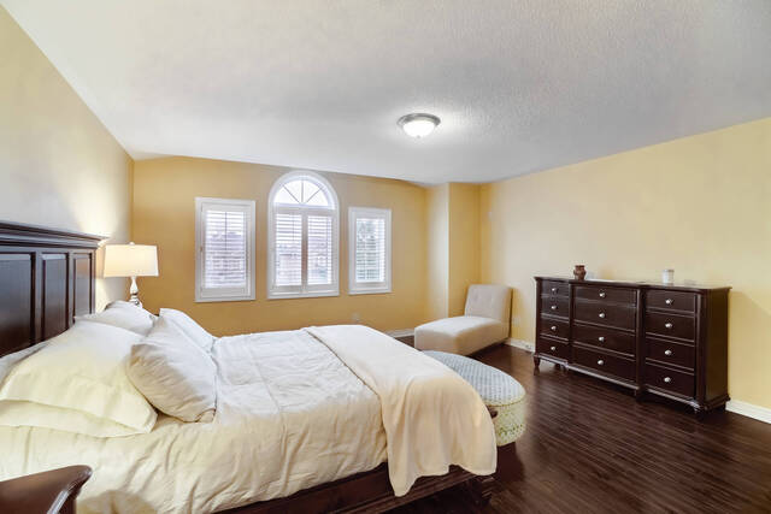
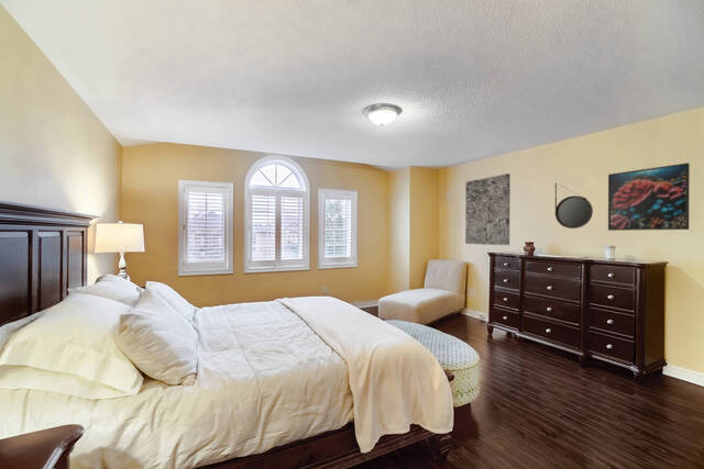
+ home mirror [554,182,594,230]
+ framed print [607,161,691,232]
+ wall art [464,172,512,246]
